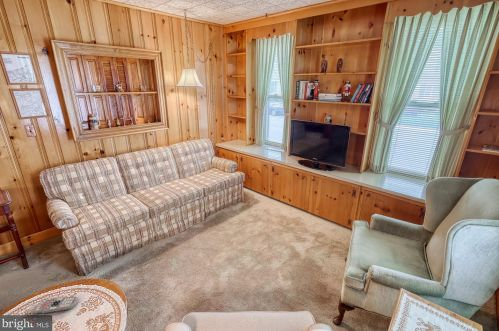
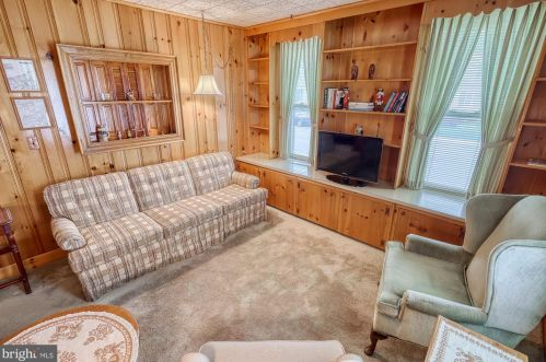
- remote control [32,296,79,315]
